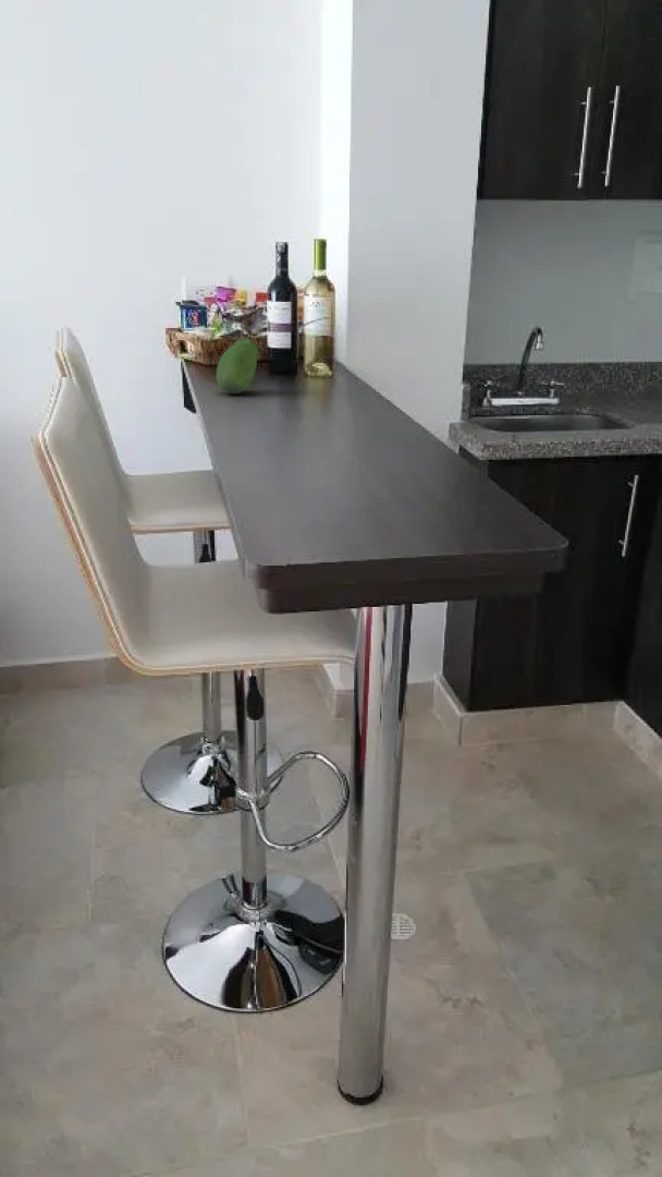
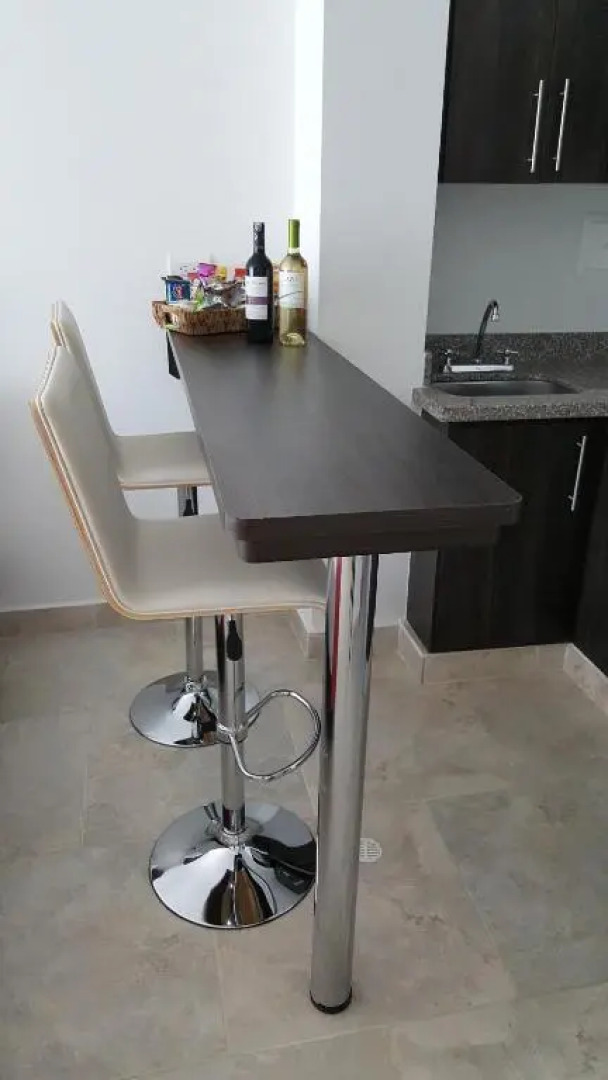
- fruit [216,337,259,395]
